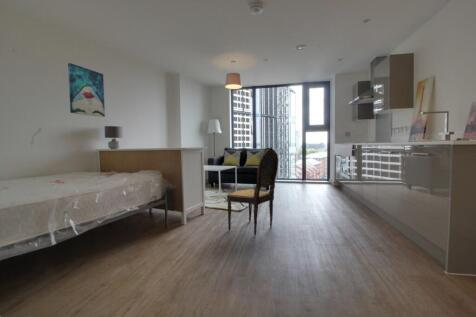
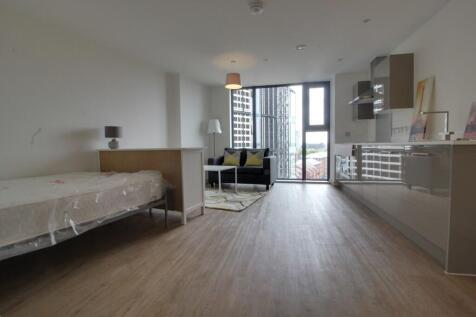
- dining chair [226,146,279,236]
- wall art [67,62,106,118]
